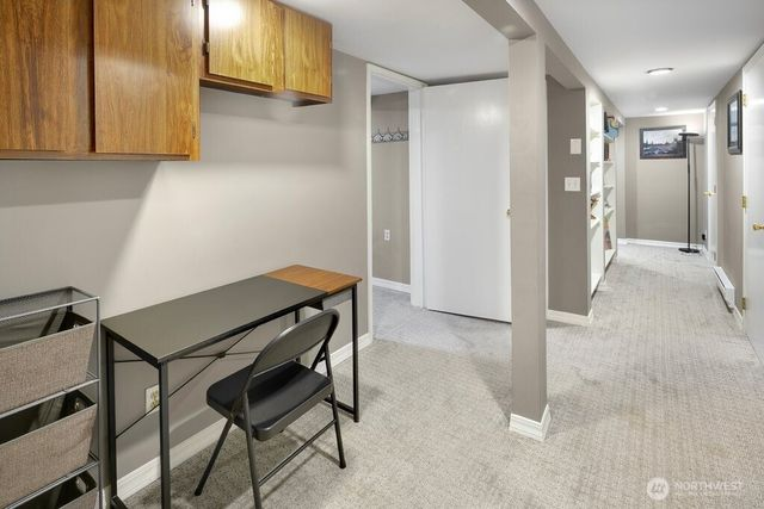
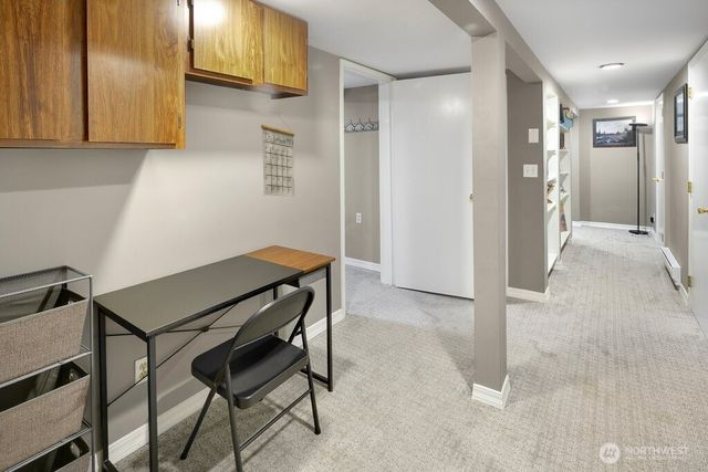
+ calendar [260,115,295,198]
